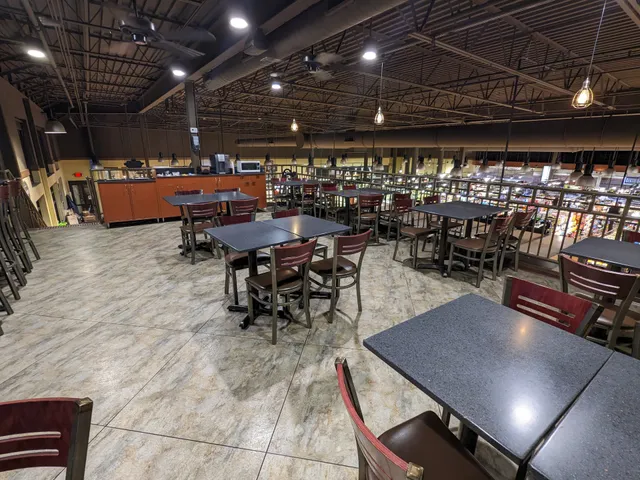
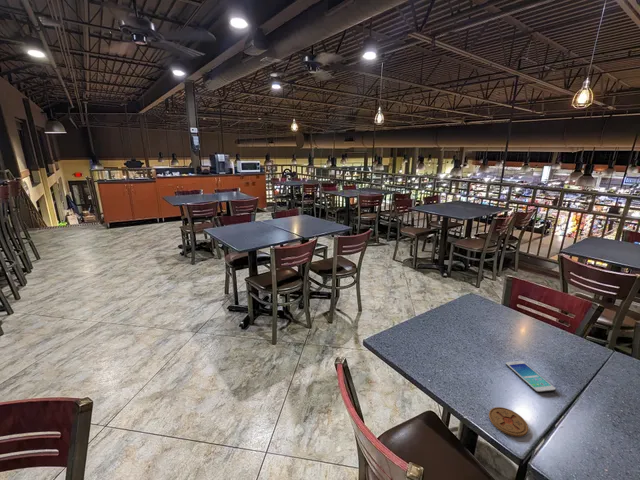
+ smartphone [505,360,556,394]
+ coaster [488,406,529,438]
